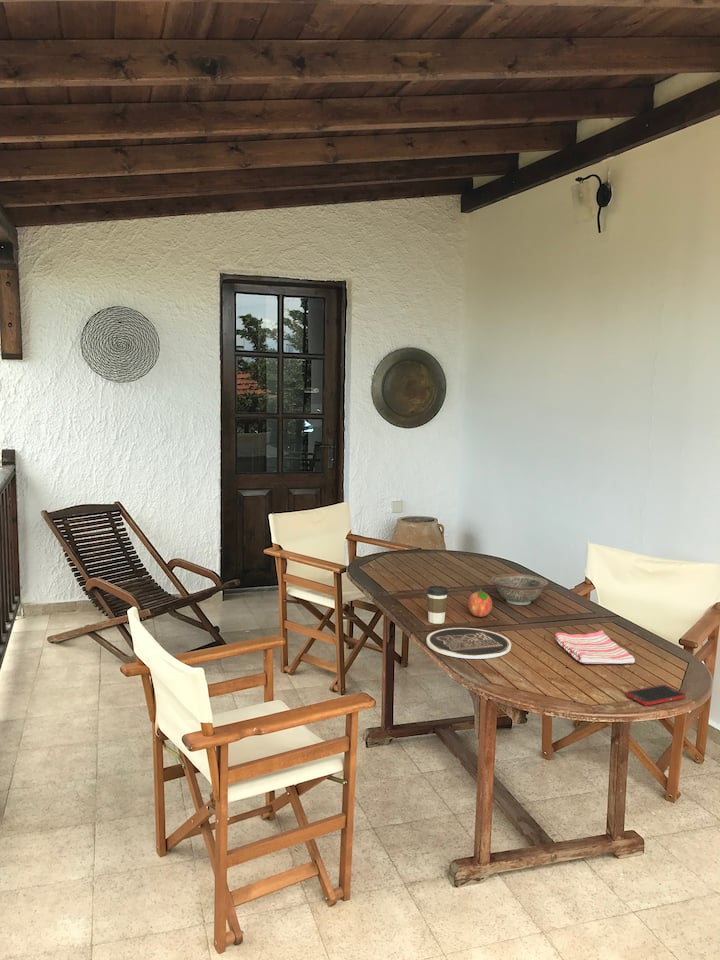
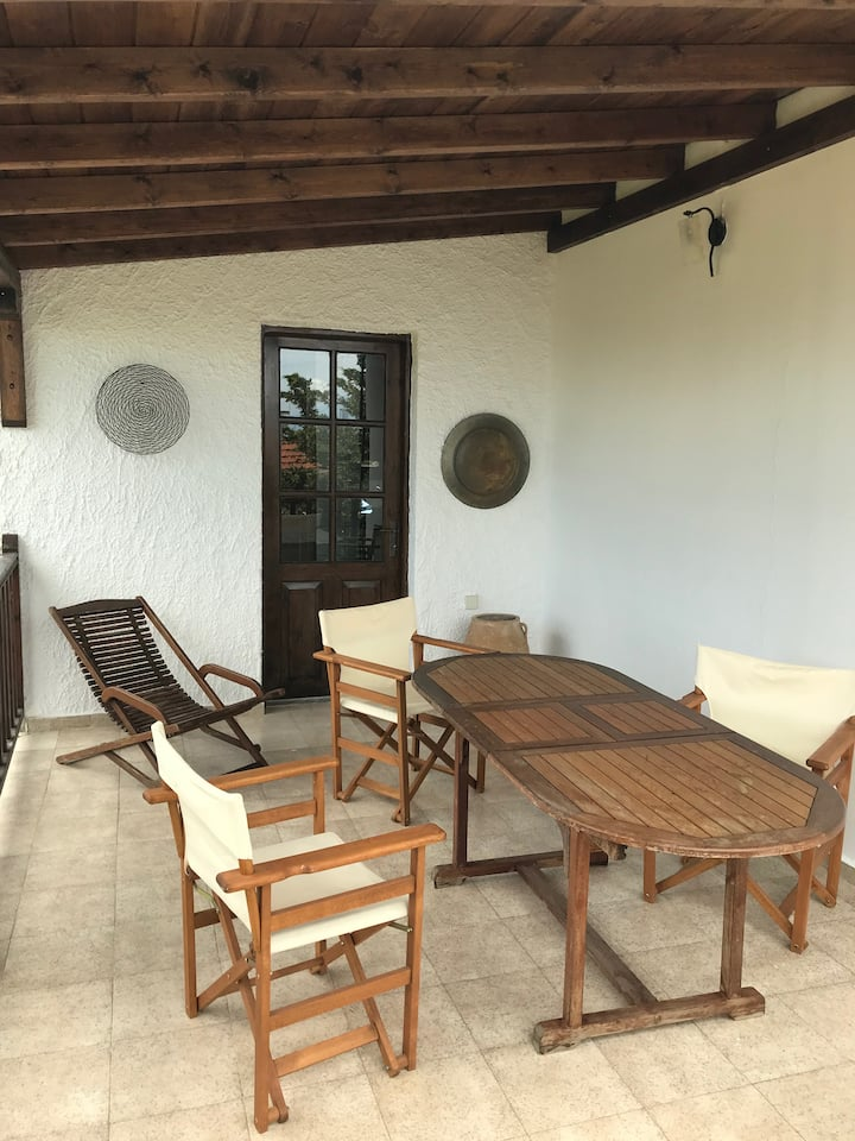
- dish towel [554,630,636,665]
- plate [426,627,512,660]
- coffee cup [426,585,449,625]
- cell phone [625,684,687,706]
- decorative bowl [490,573,550,606]
- fruit [467,588,493,618]
